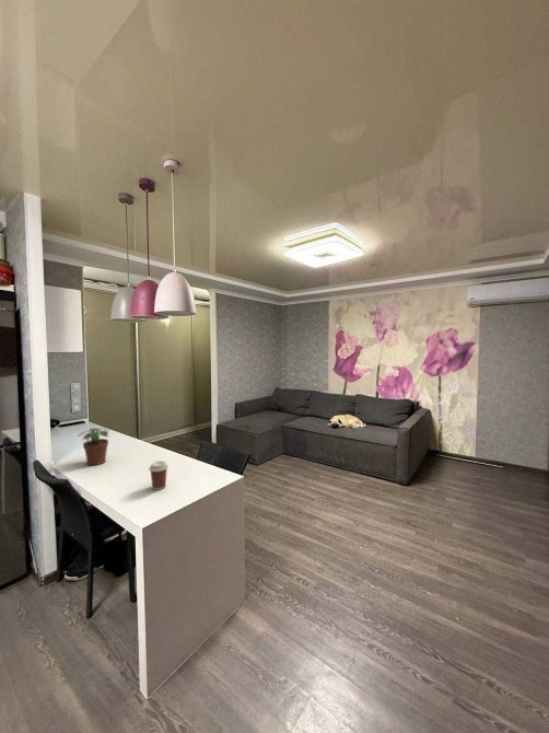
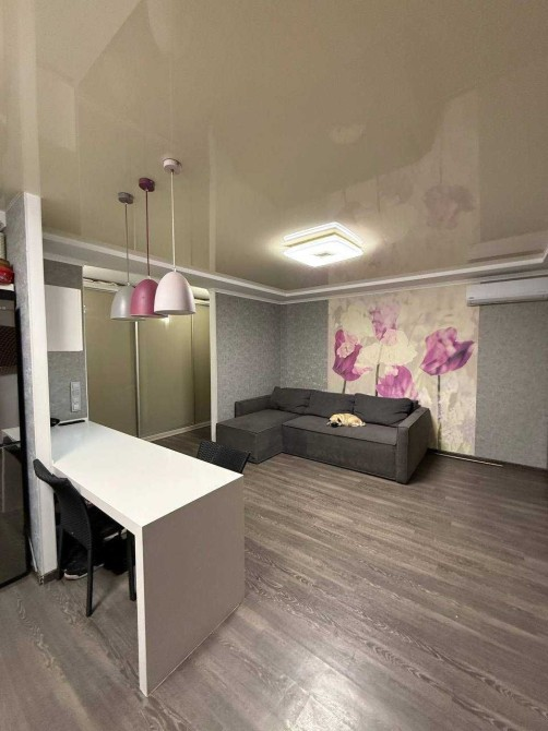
- coffee cup [148,459,170,491]
- potted plant [75,427,110,466]
